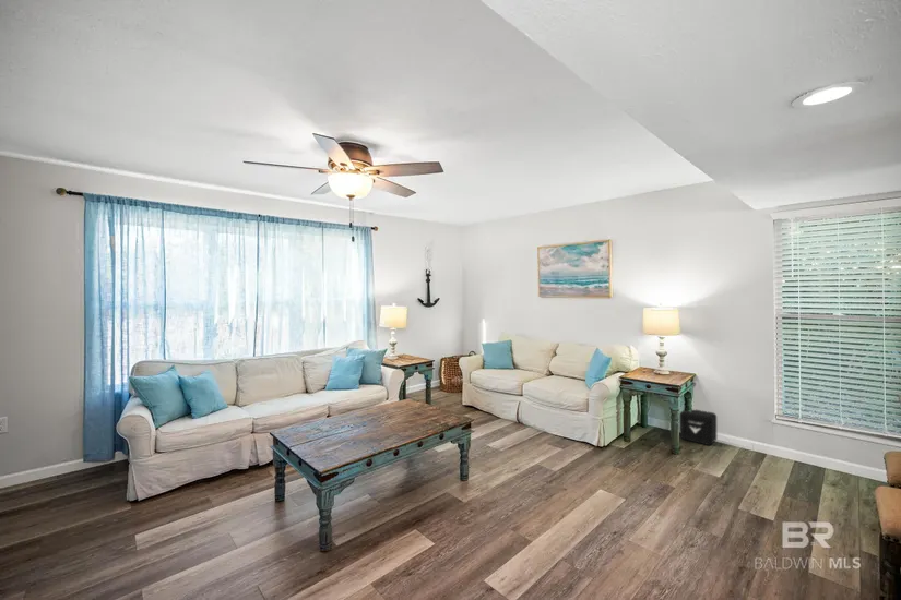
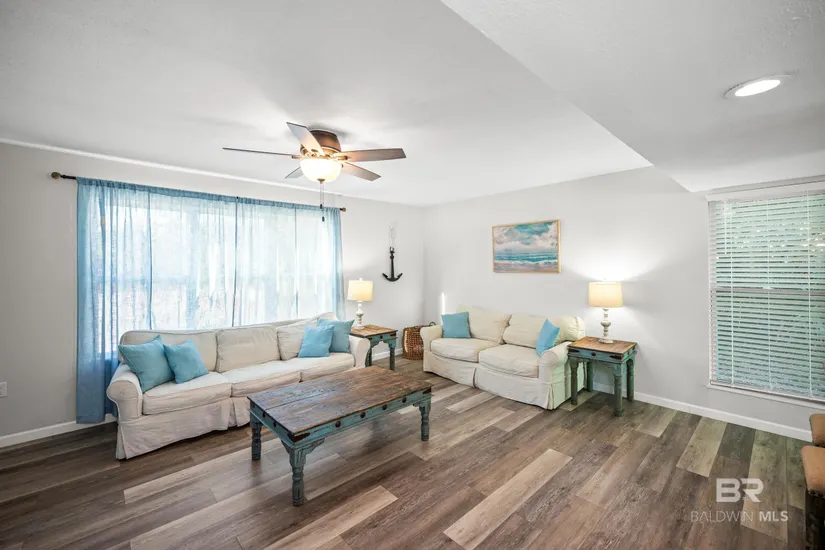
- air purifier [678,409,718,446]
